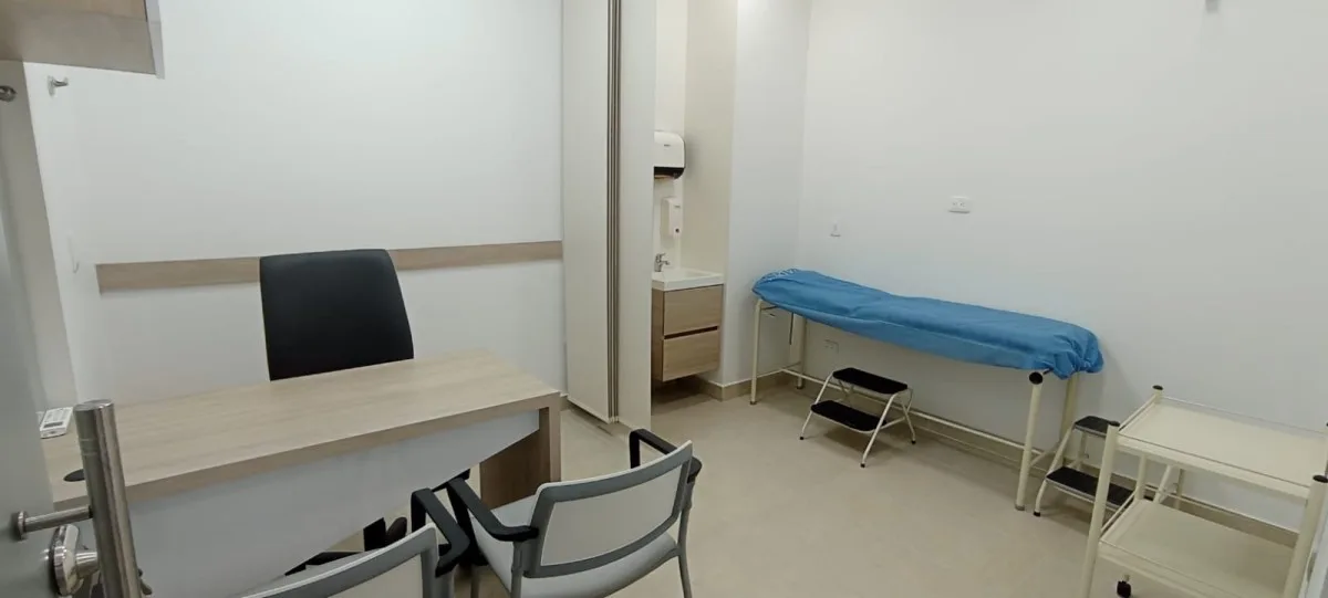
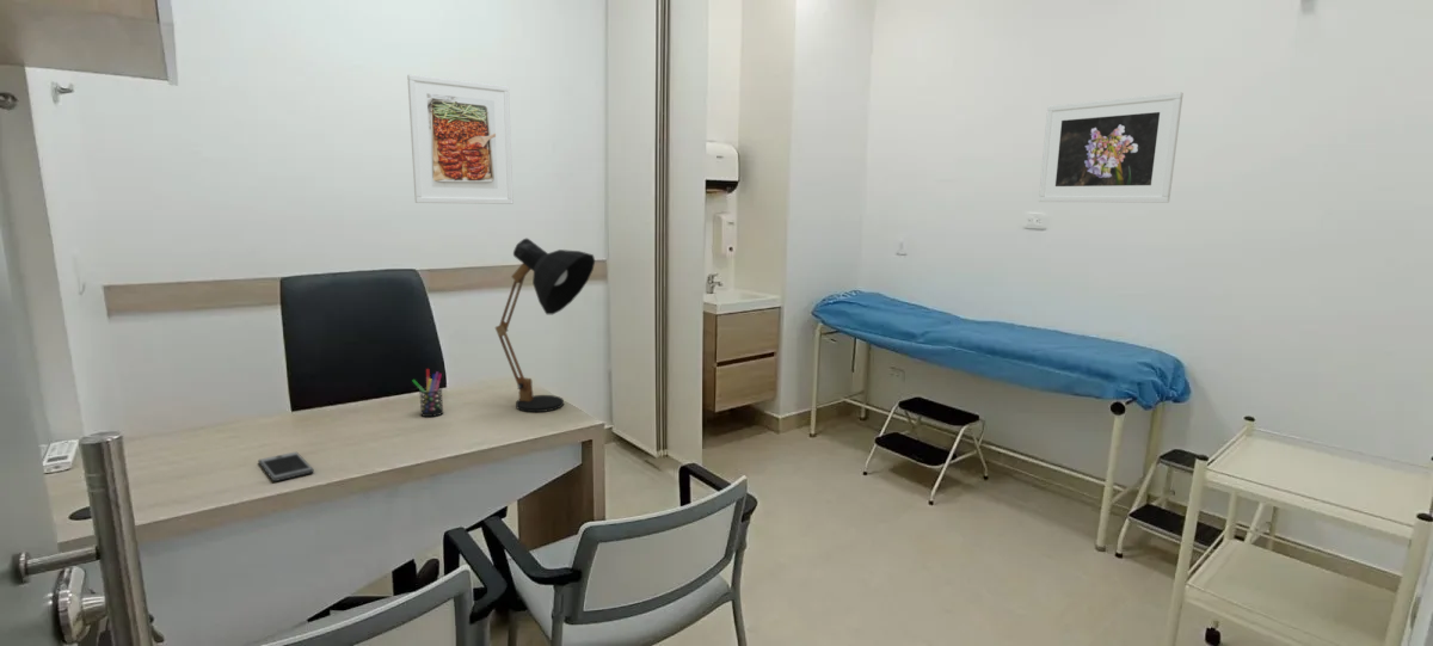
+ desk lamp [494,238,596,413]
+ pen holder [411,368,444,418]
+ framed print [406,73,515,205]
+ smartphone [257,450,315,482]
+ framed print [1038,91,1185,204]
